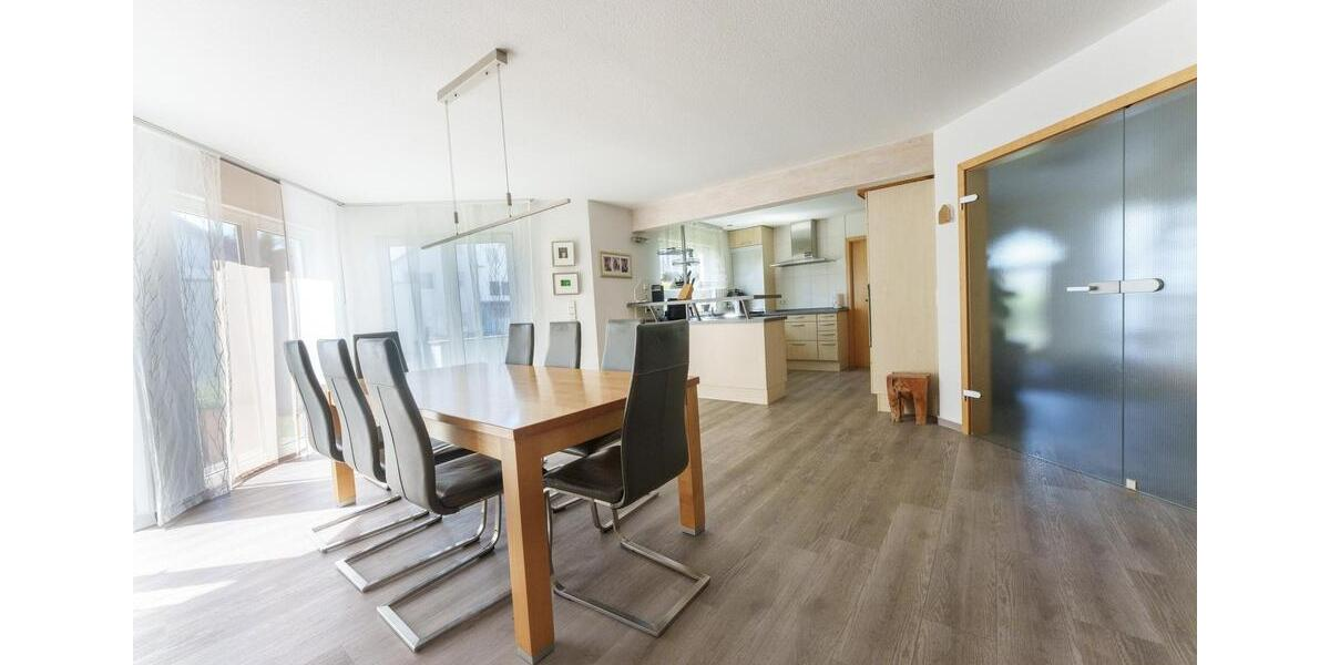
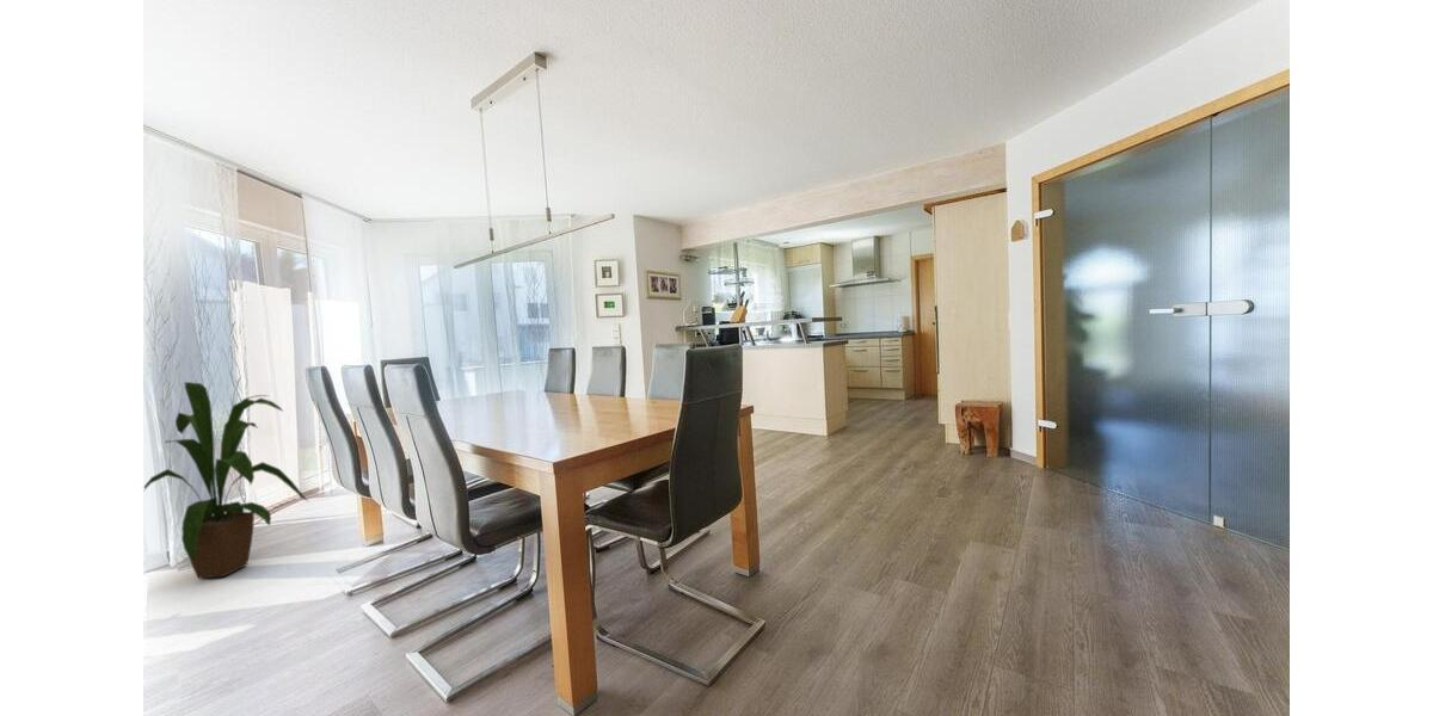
+ house plant [143,381,309,580]
